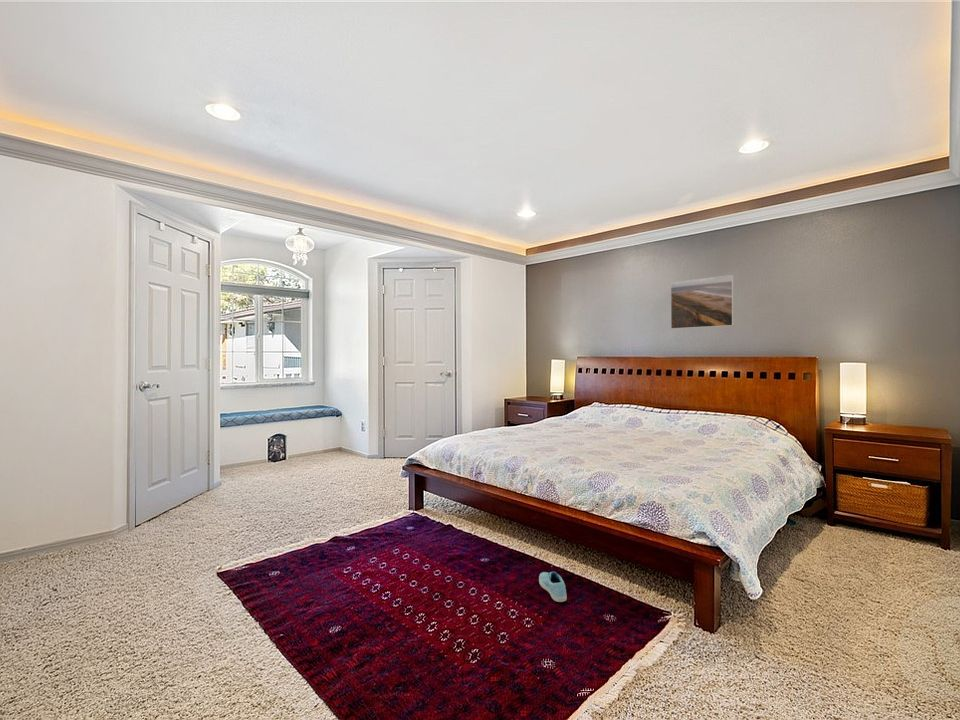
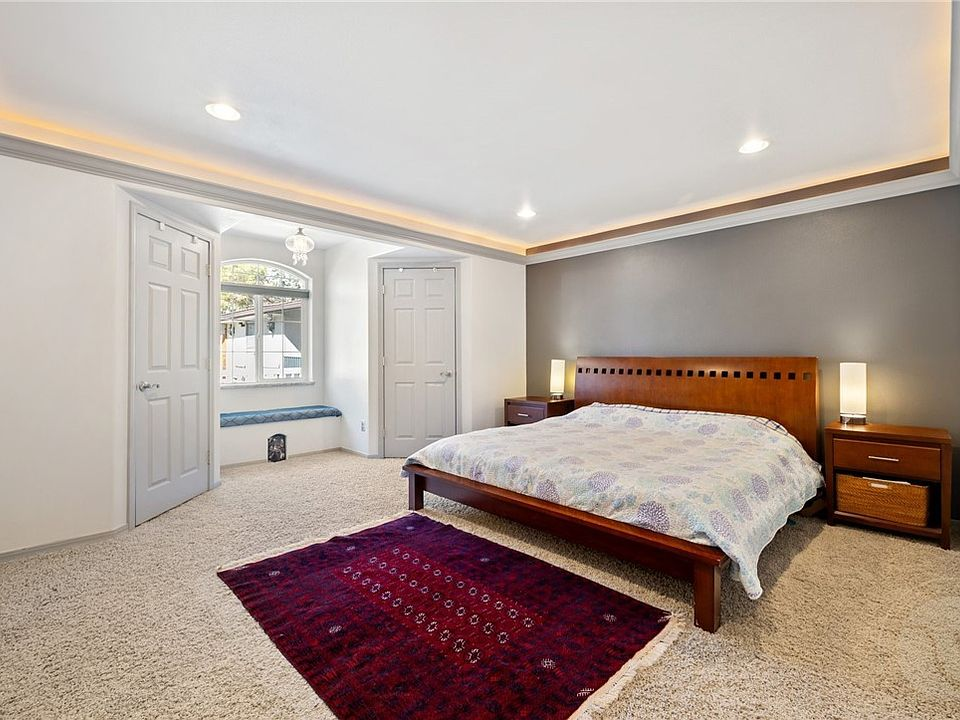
- sneaker [538,571,568,603]
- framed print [670,274,735,330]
